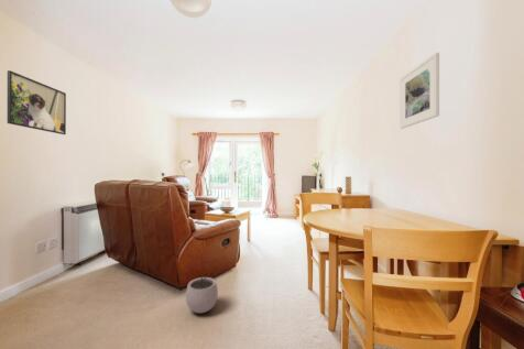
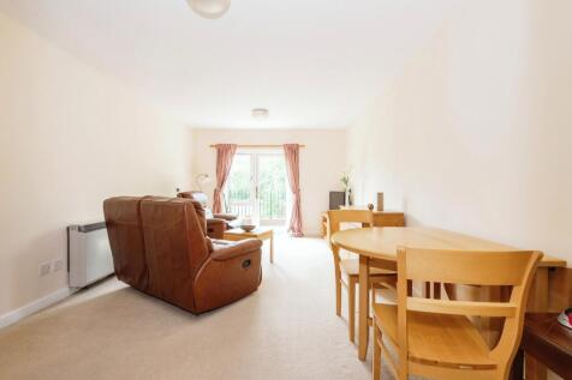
- plant pot [185,272,219,314]
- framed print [399,52,440,130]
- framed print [7,69,67,135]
